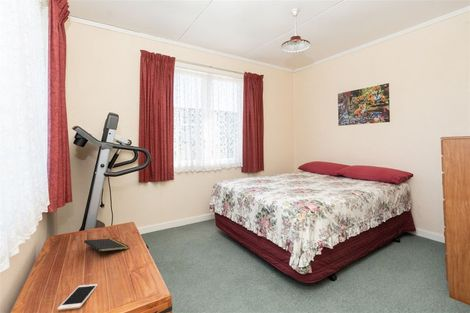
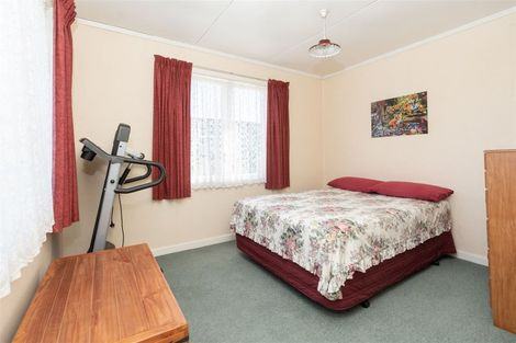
- cell phone [56,283,99,311]
- notepad [83,237,130,259]
